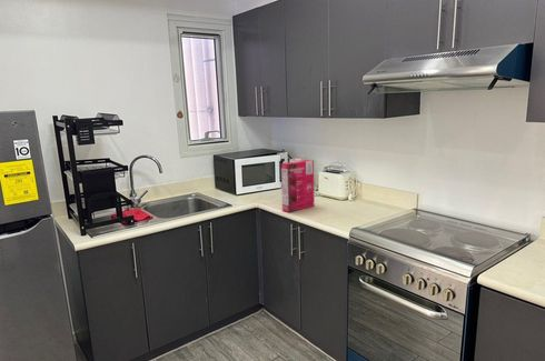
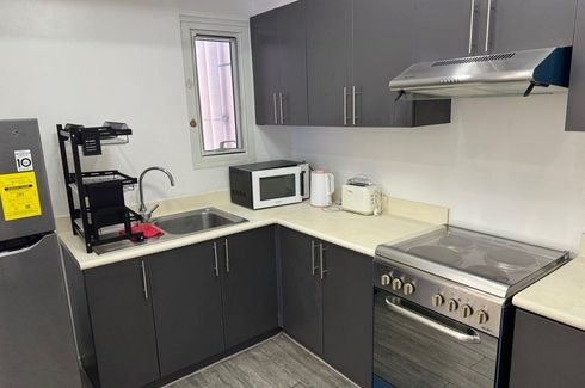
- cereal box [280,159,315,213]
